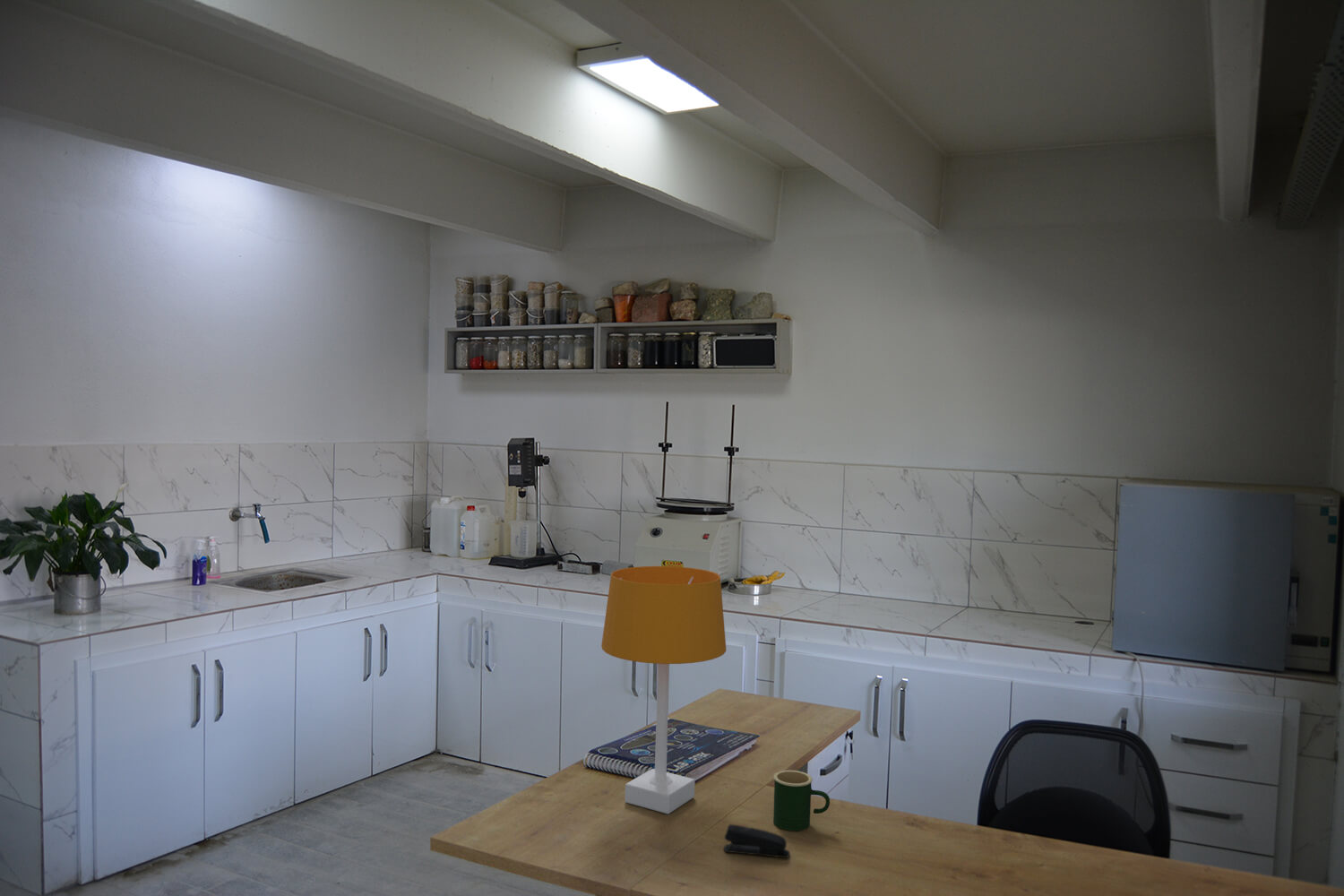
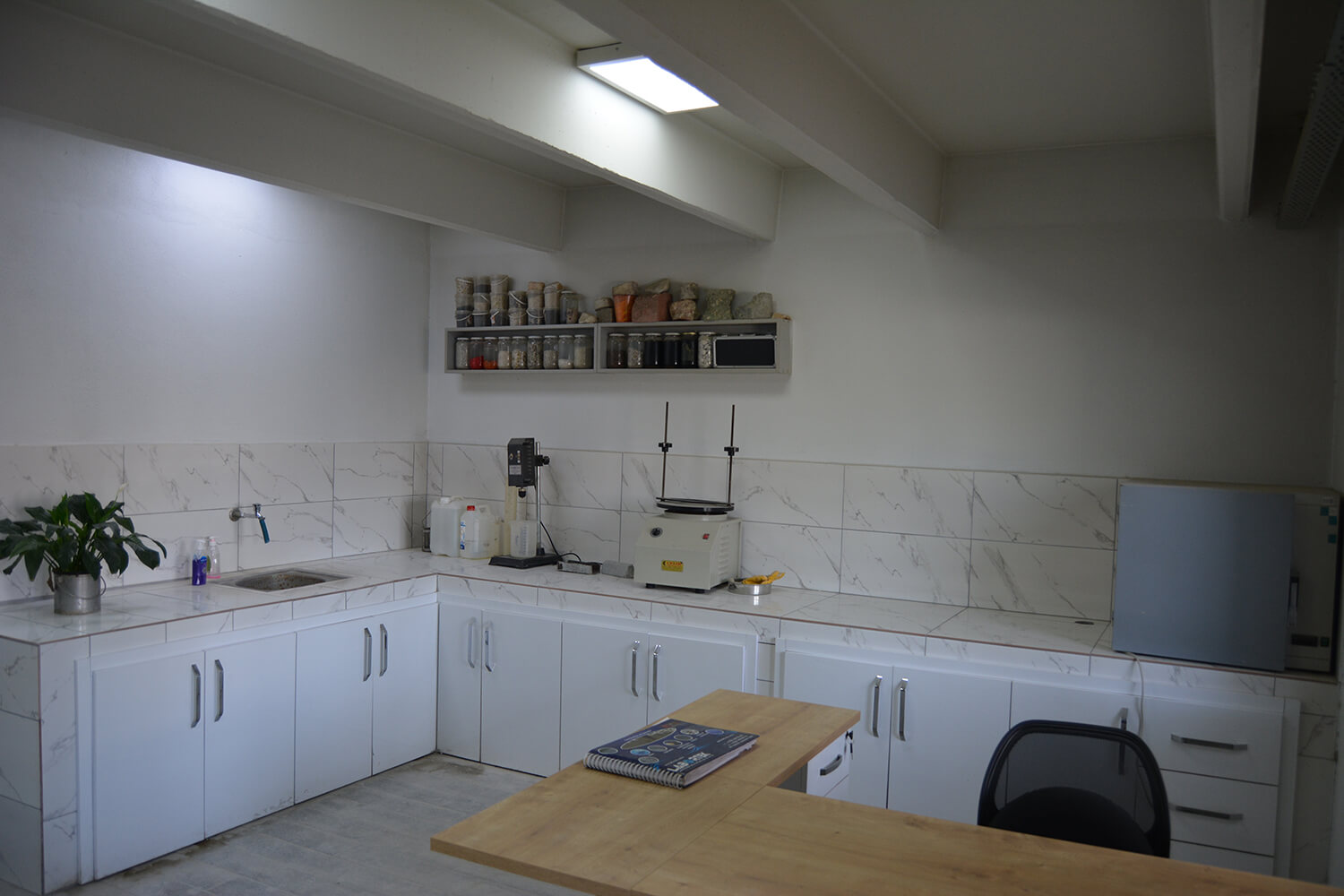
- stapler [723,823,791,858]
- desk lamp [600,565,727,814]
- mug [772,770,831,831]
